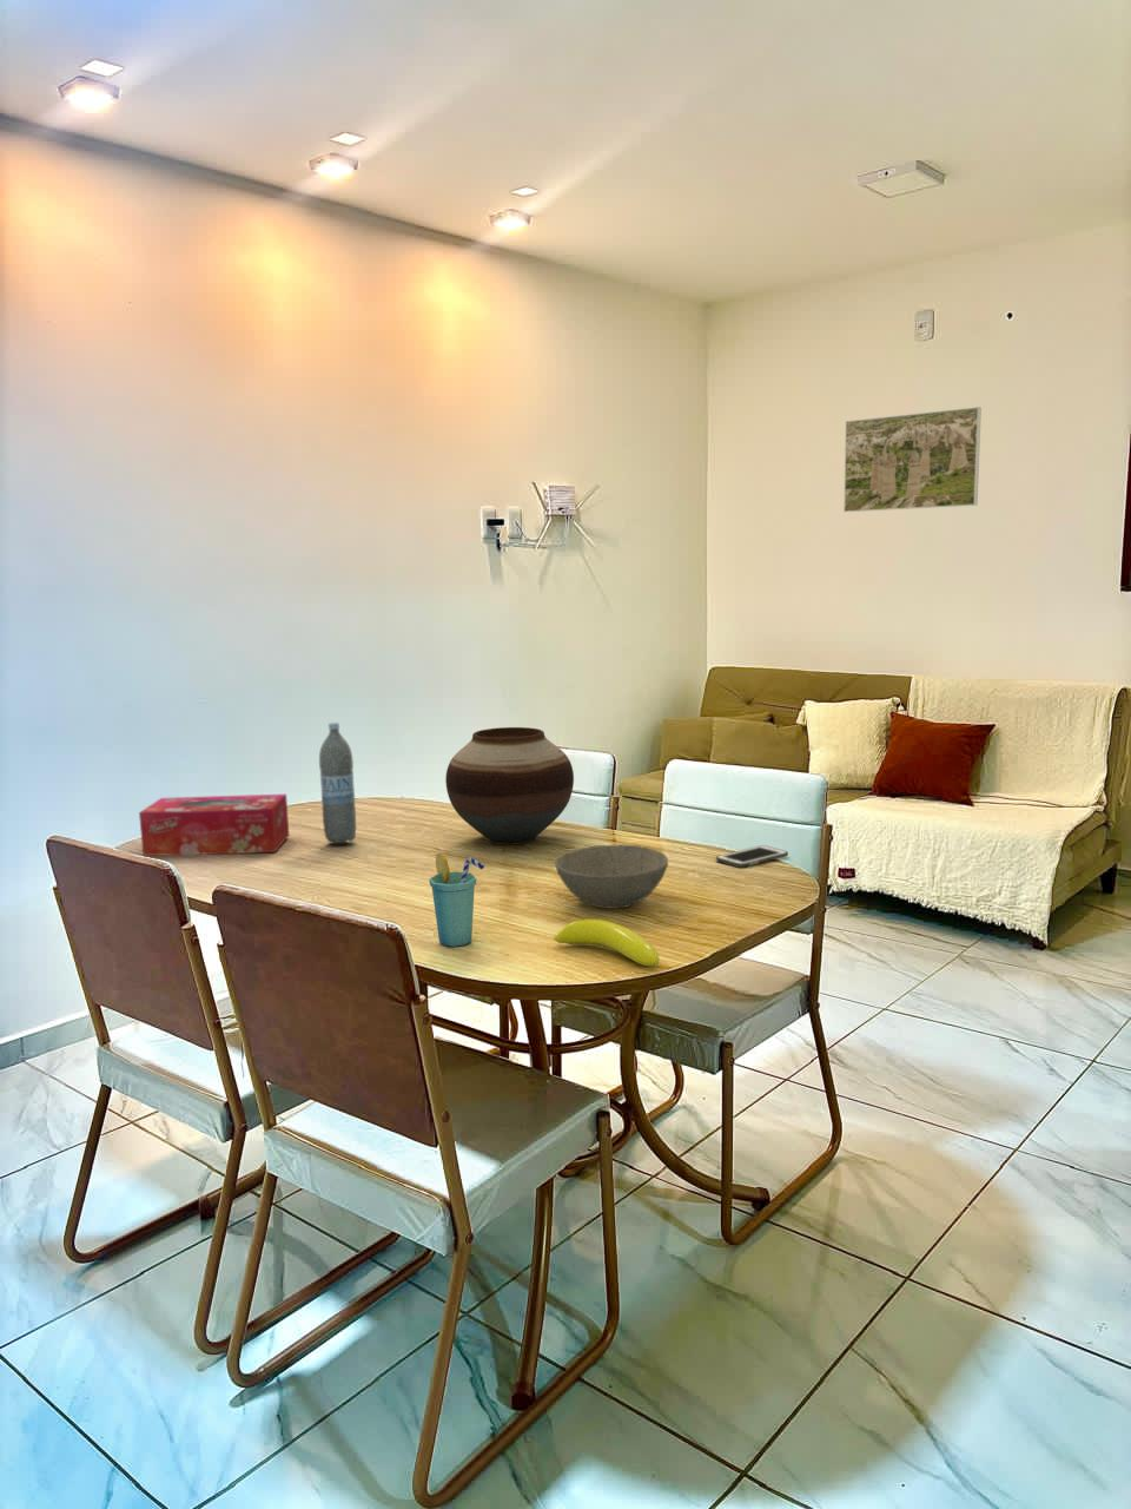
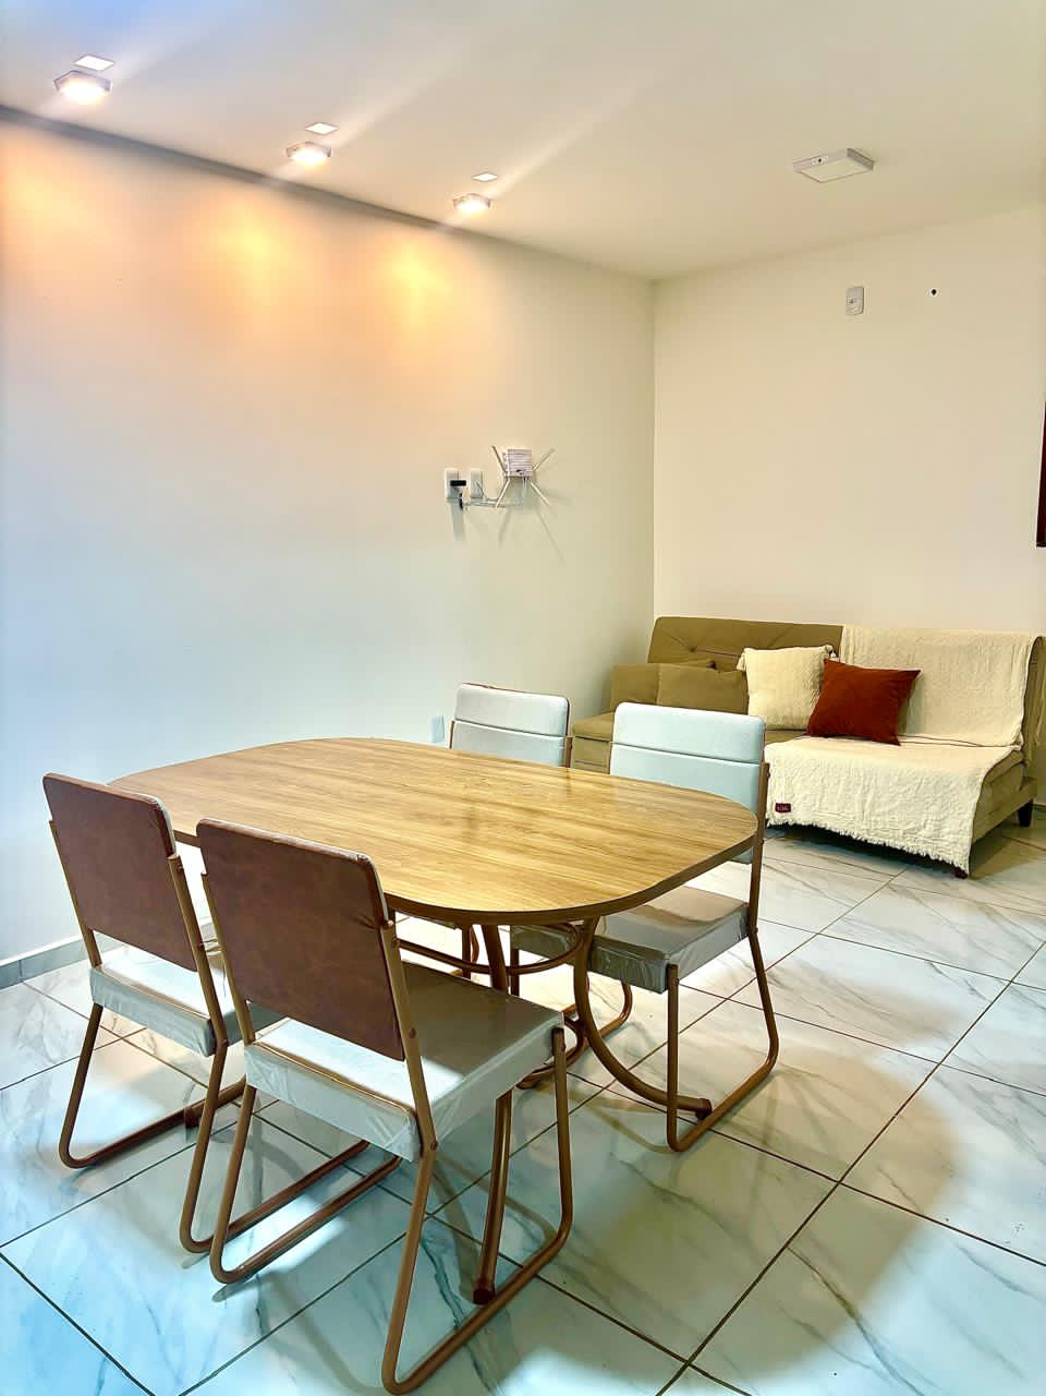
- cell phone [715,844,789,869]
- banana [552,918,659,968]
- vase [444,726,575,846]
- bowl [554,842,669,910]
- water bottle [318,721,356,845]
- cup [428,851,486,948]
- tissue box [138,794,290,857]
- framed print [842,405,982,513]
